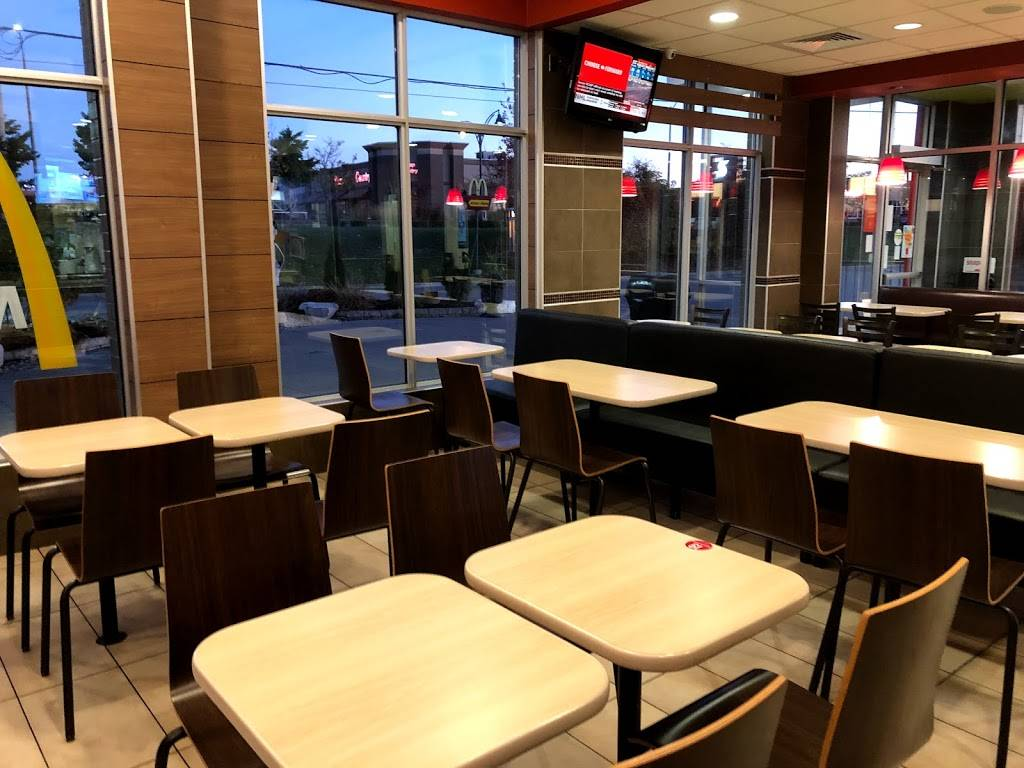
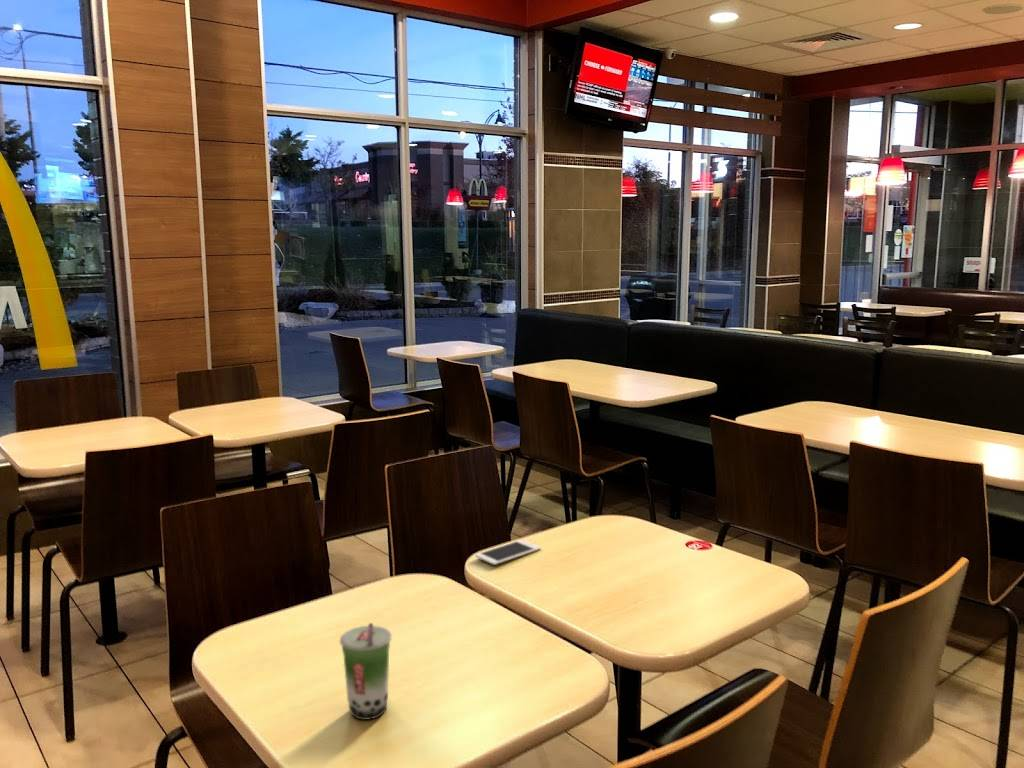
+ beverage cup [339,622,393,721]
+ cell phone [474,539,542,566]
